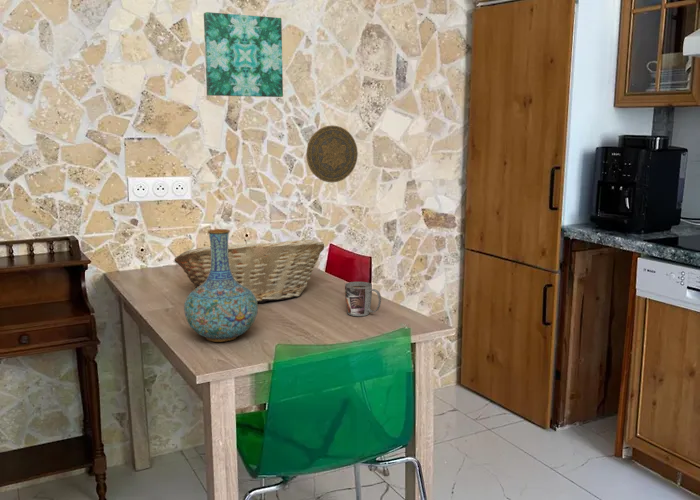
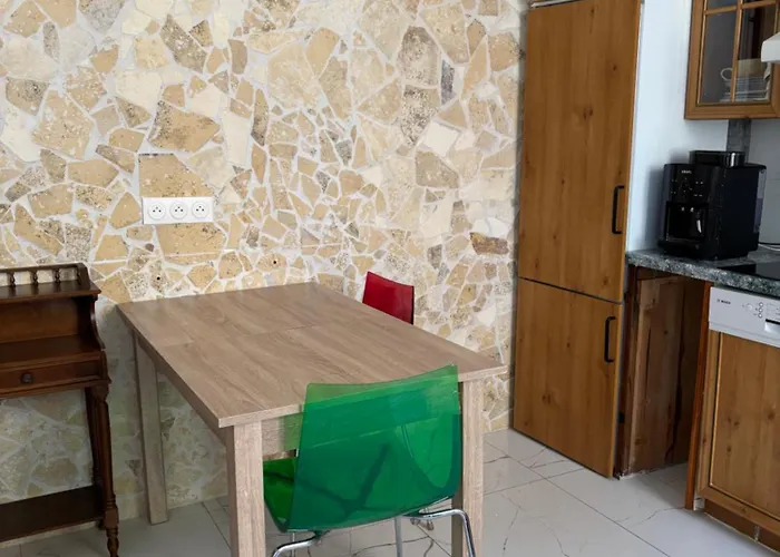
- mug [344,281,382,317]
- vase [183,228,259,343]
- decorative plate [305,124,359,184]
- fruit basket [173,238,325,304]
- wall art [203,11,284,98]
